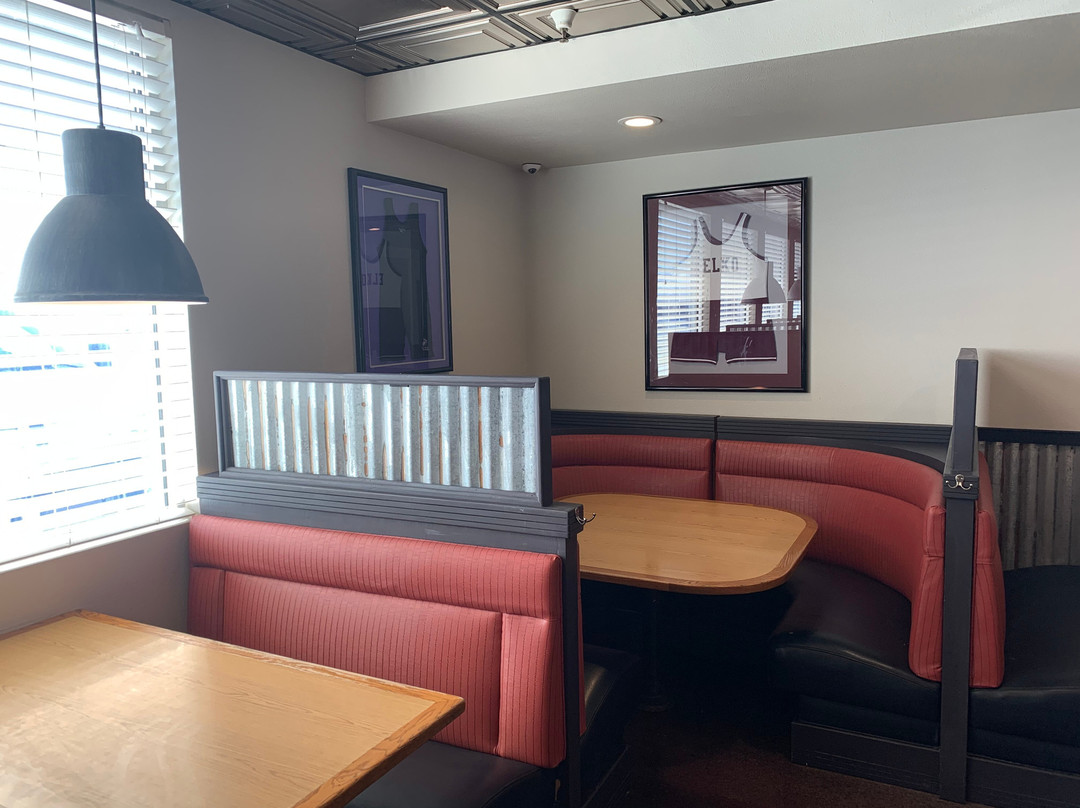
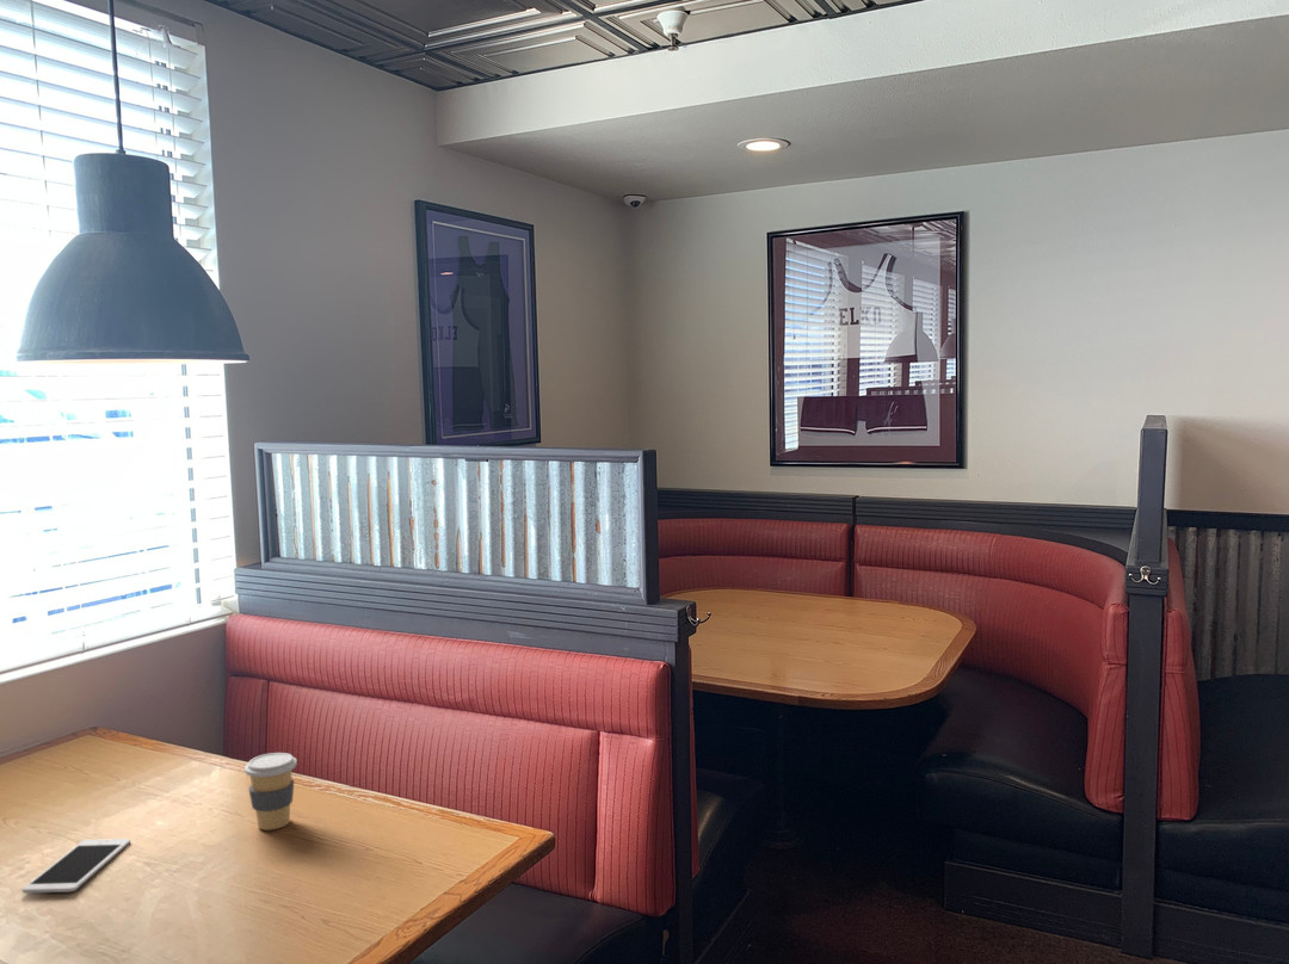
+ coffee cup [243,752,298,832]
+ cell phone [21,838,131,894]
